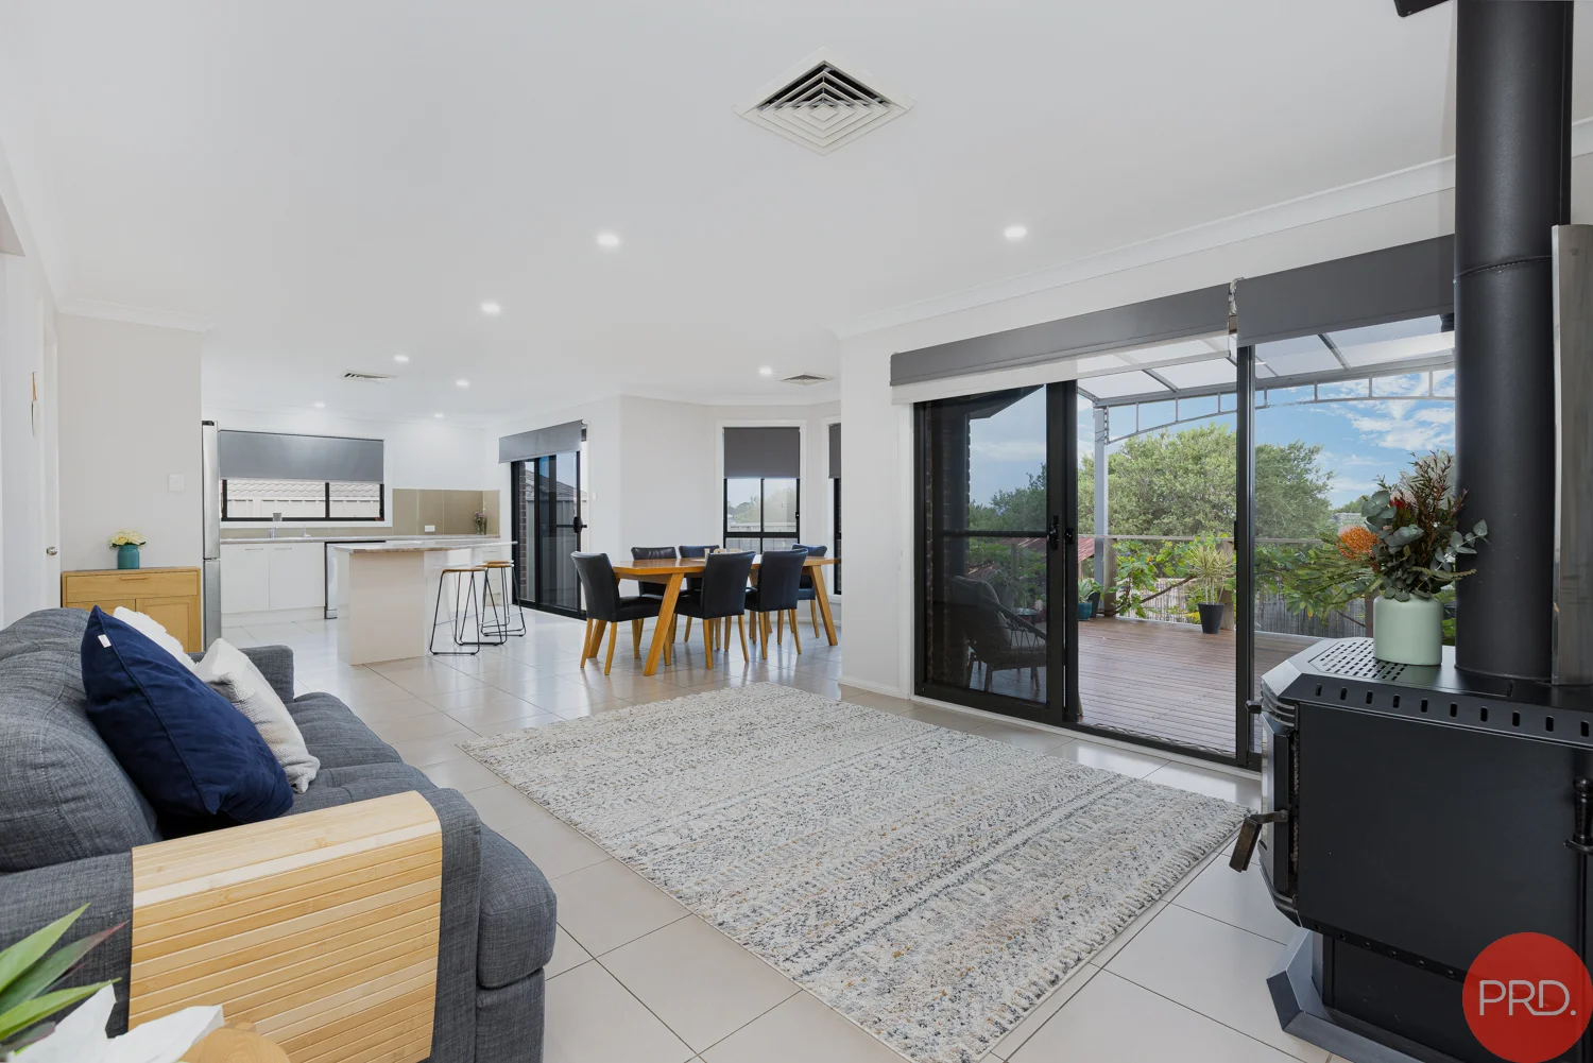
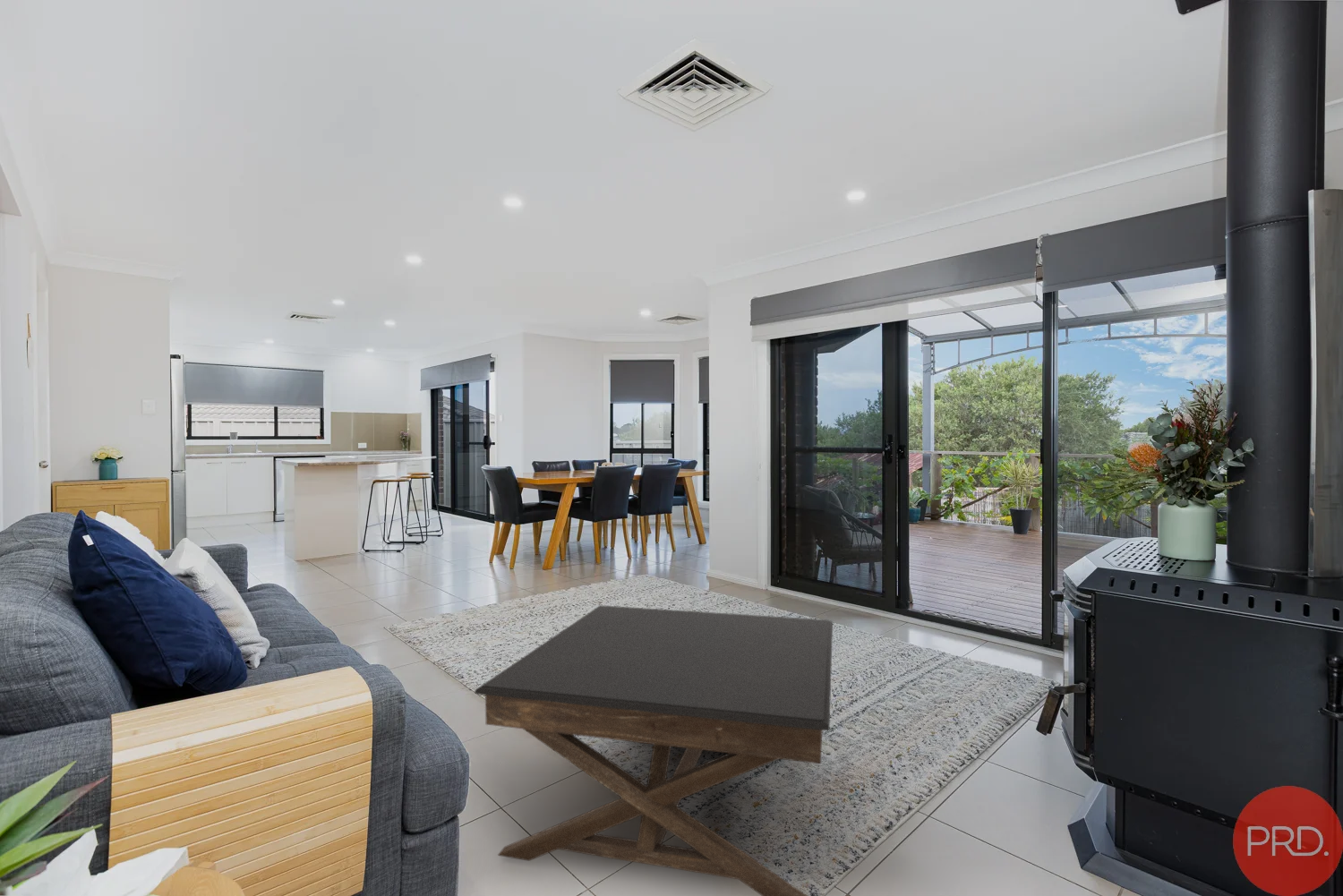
+ coffee table [474,604,834,896]
